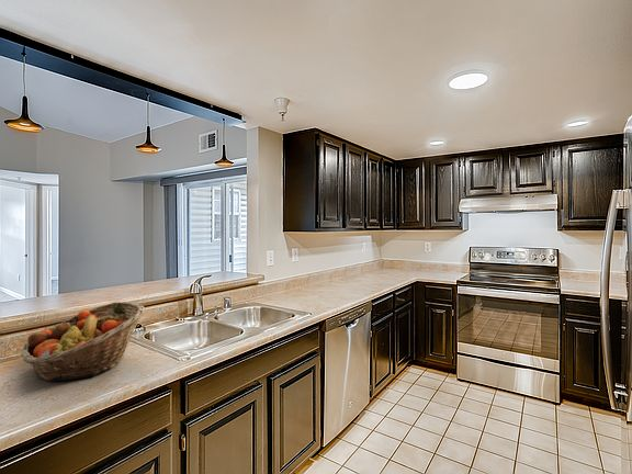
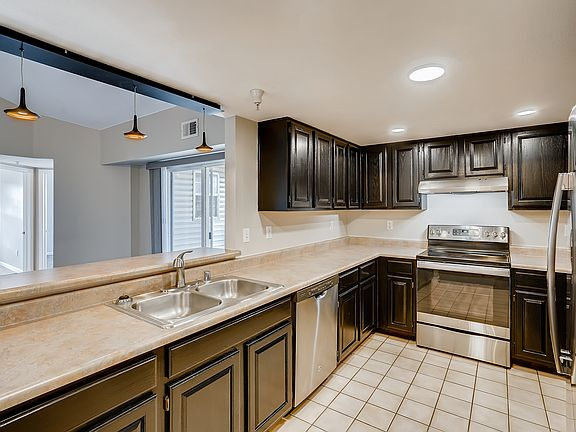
- fruit basket [20,301,146,382]
